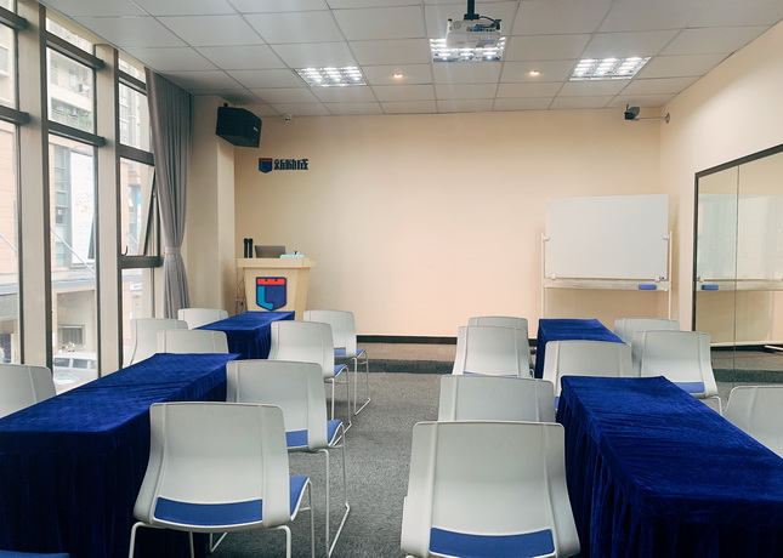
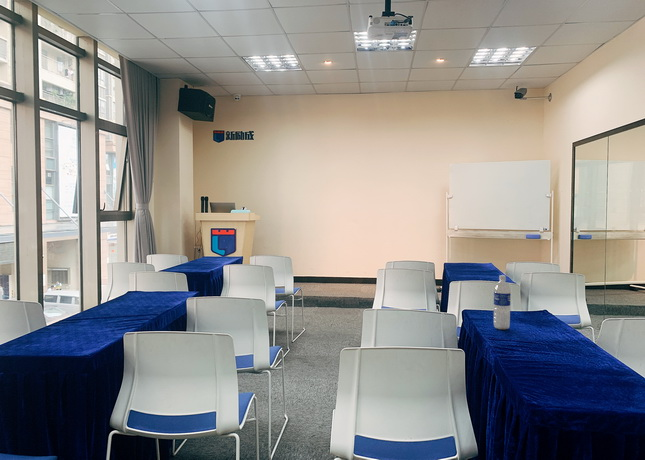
+ water bottle [493,274,512,330]
